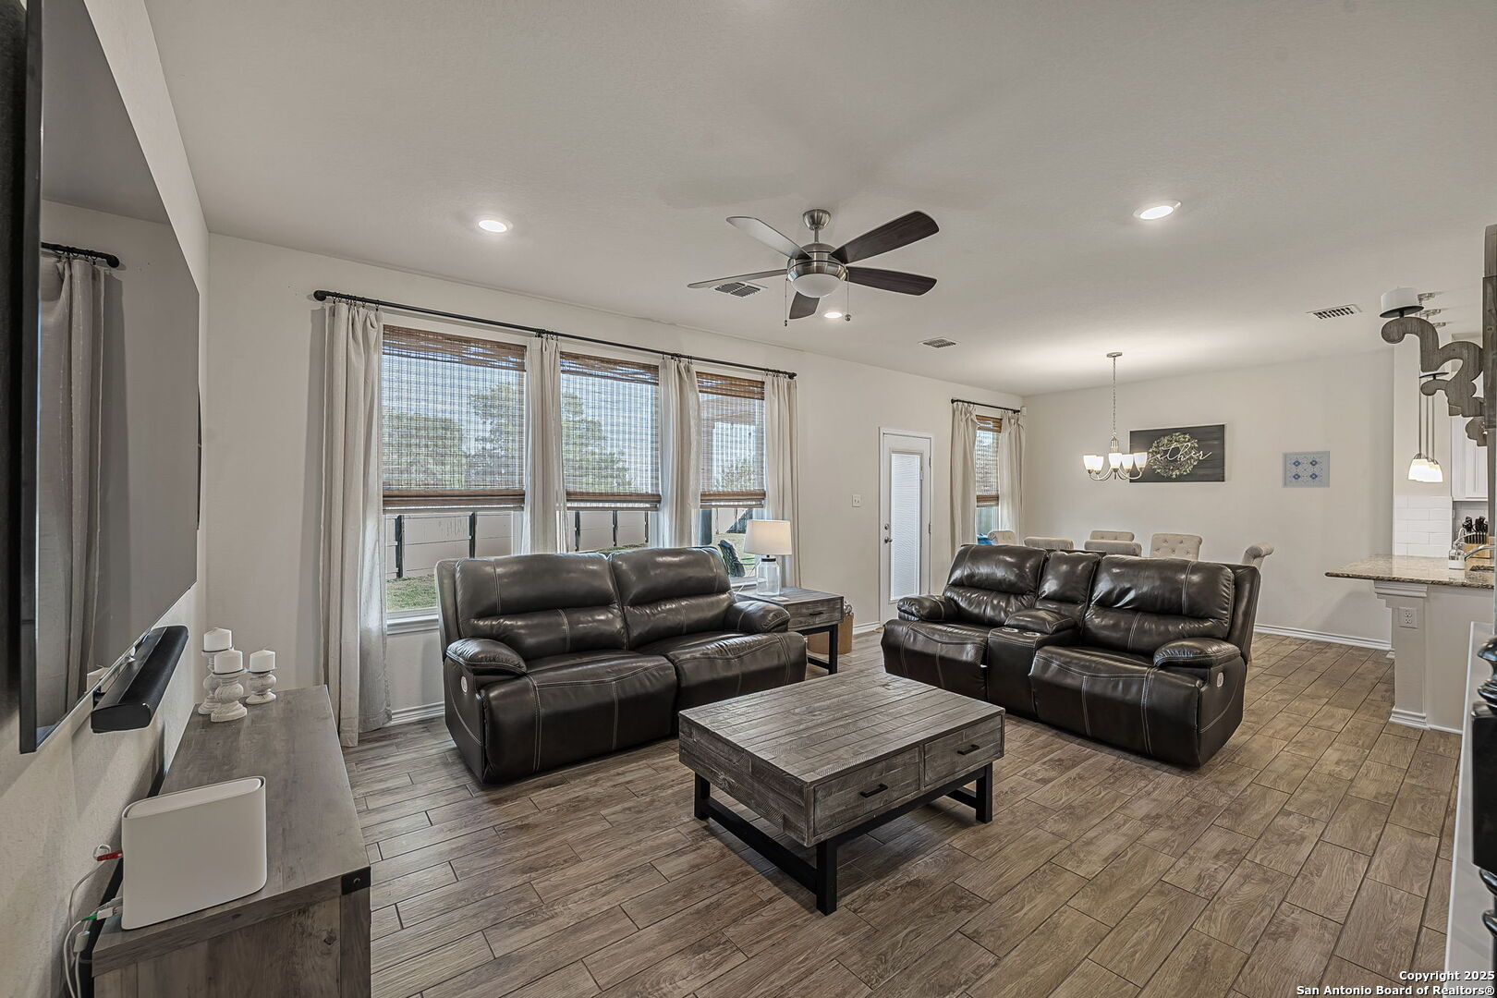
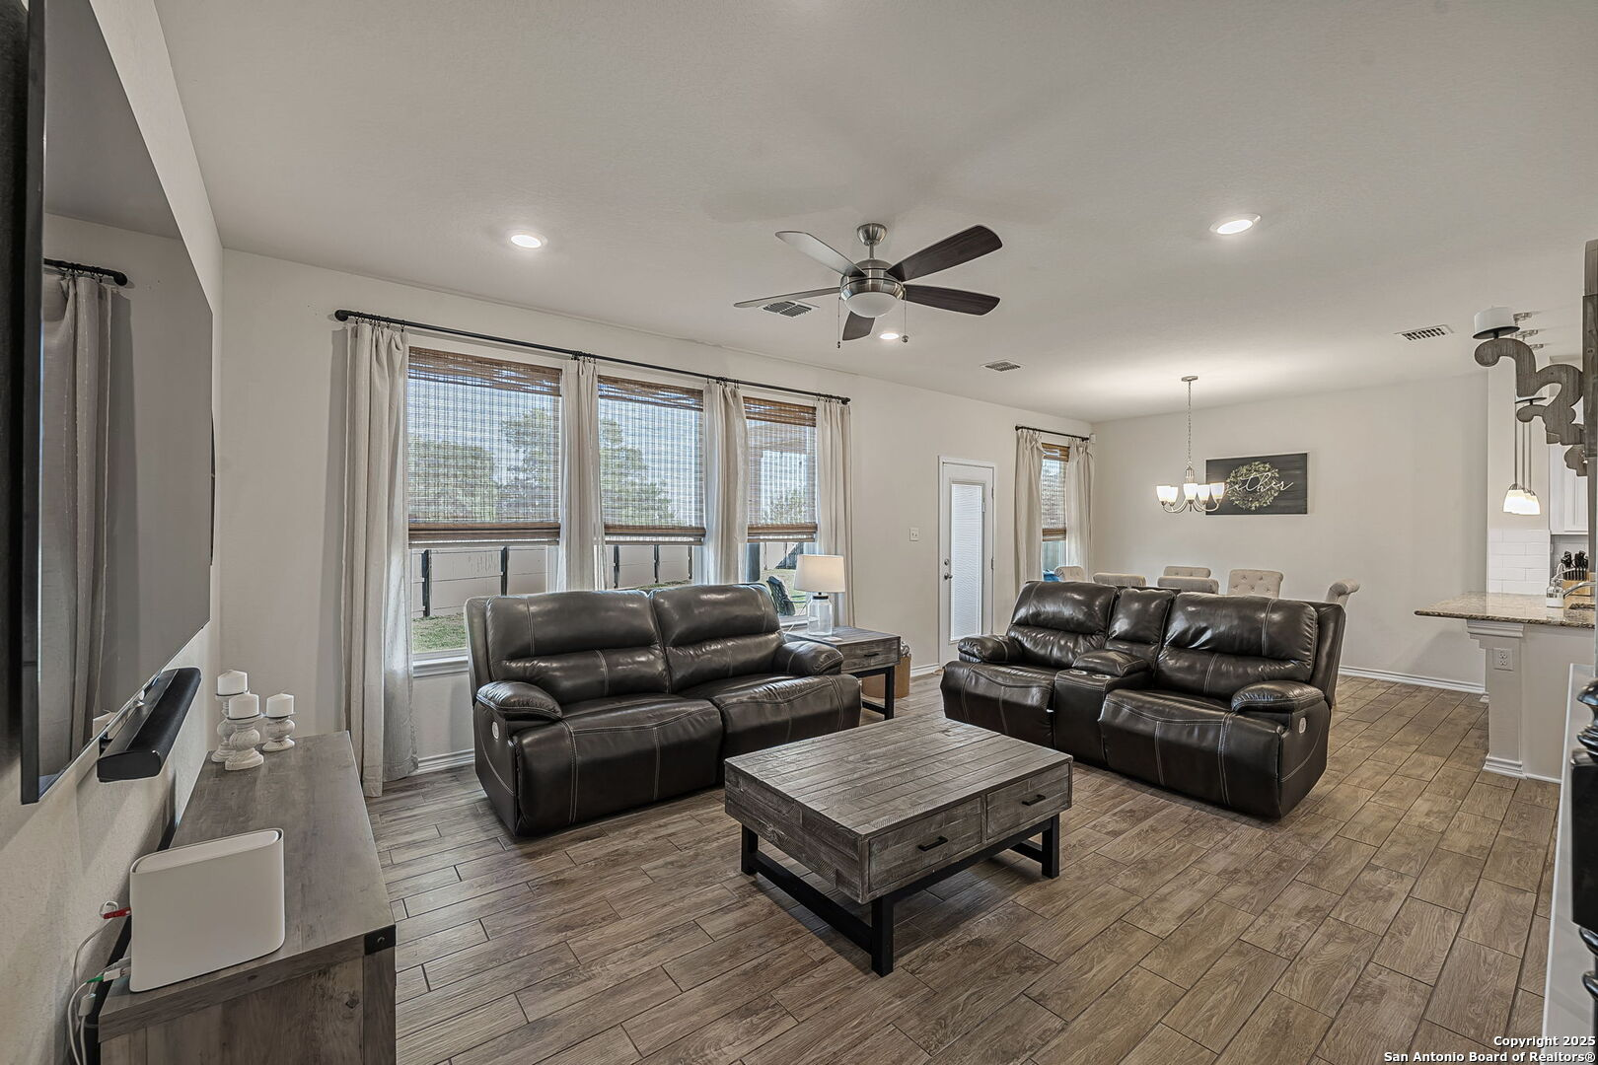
- wall art [1281,450,1331,489]
